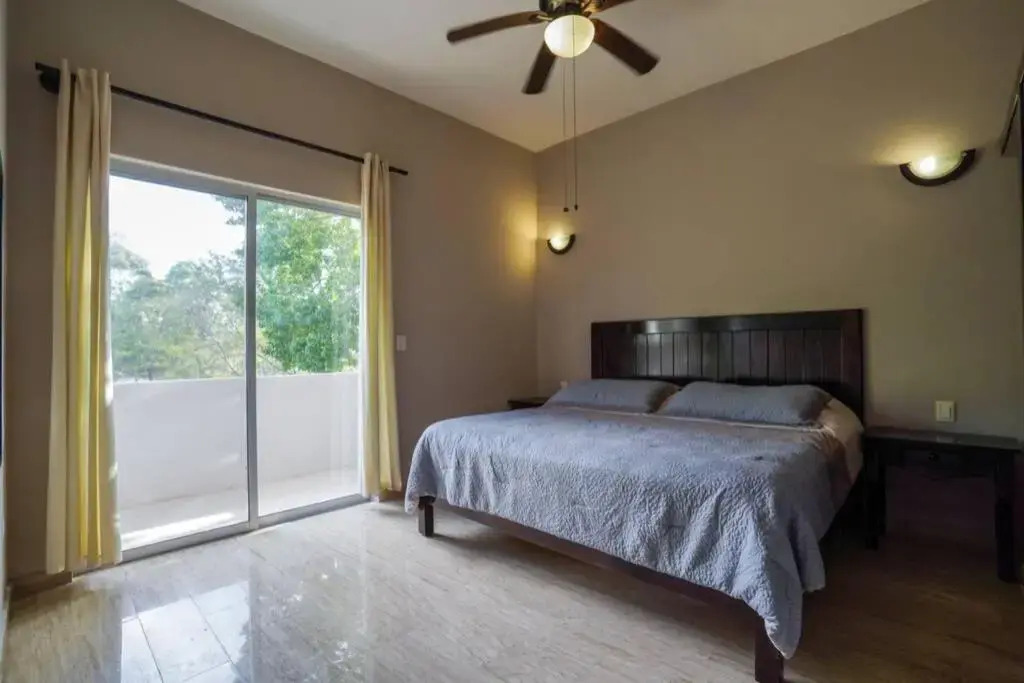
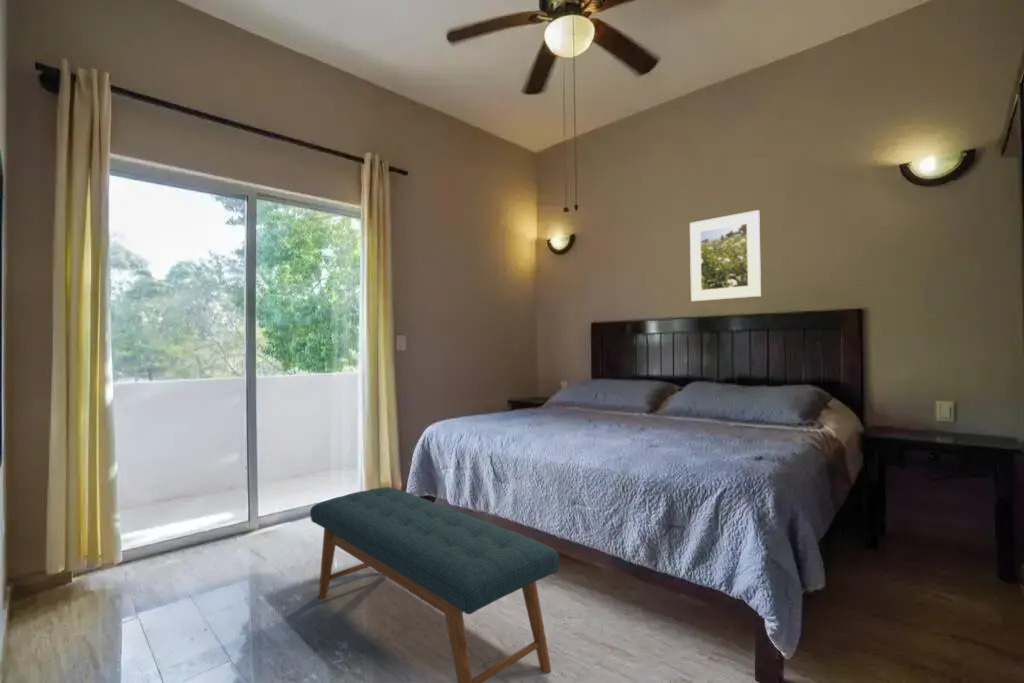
+ bench [309,486,560,683]
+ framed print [689,209,762,303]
